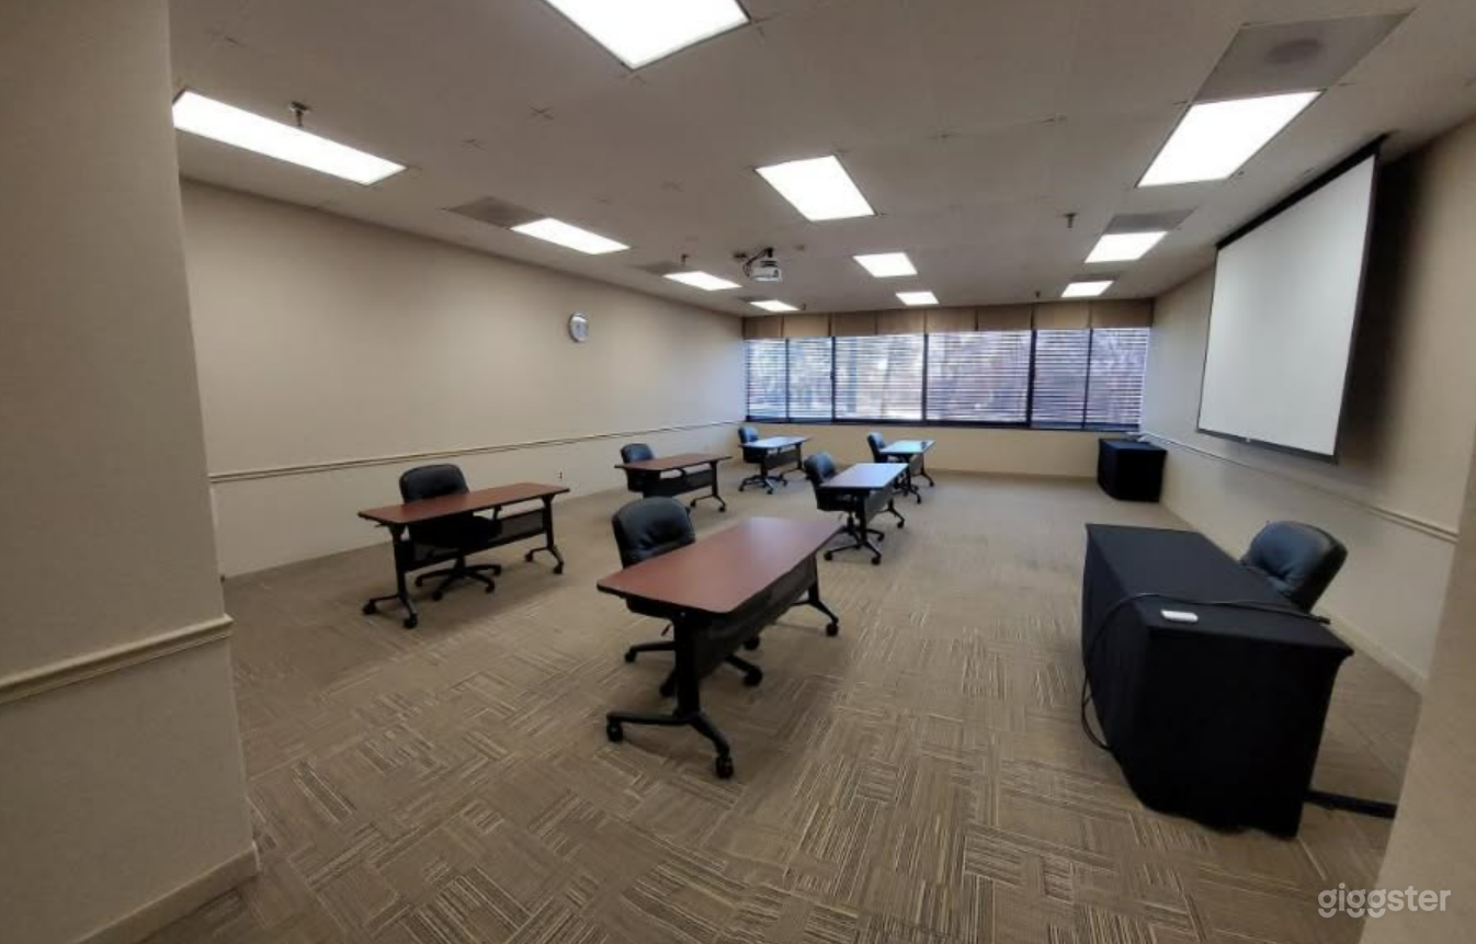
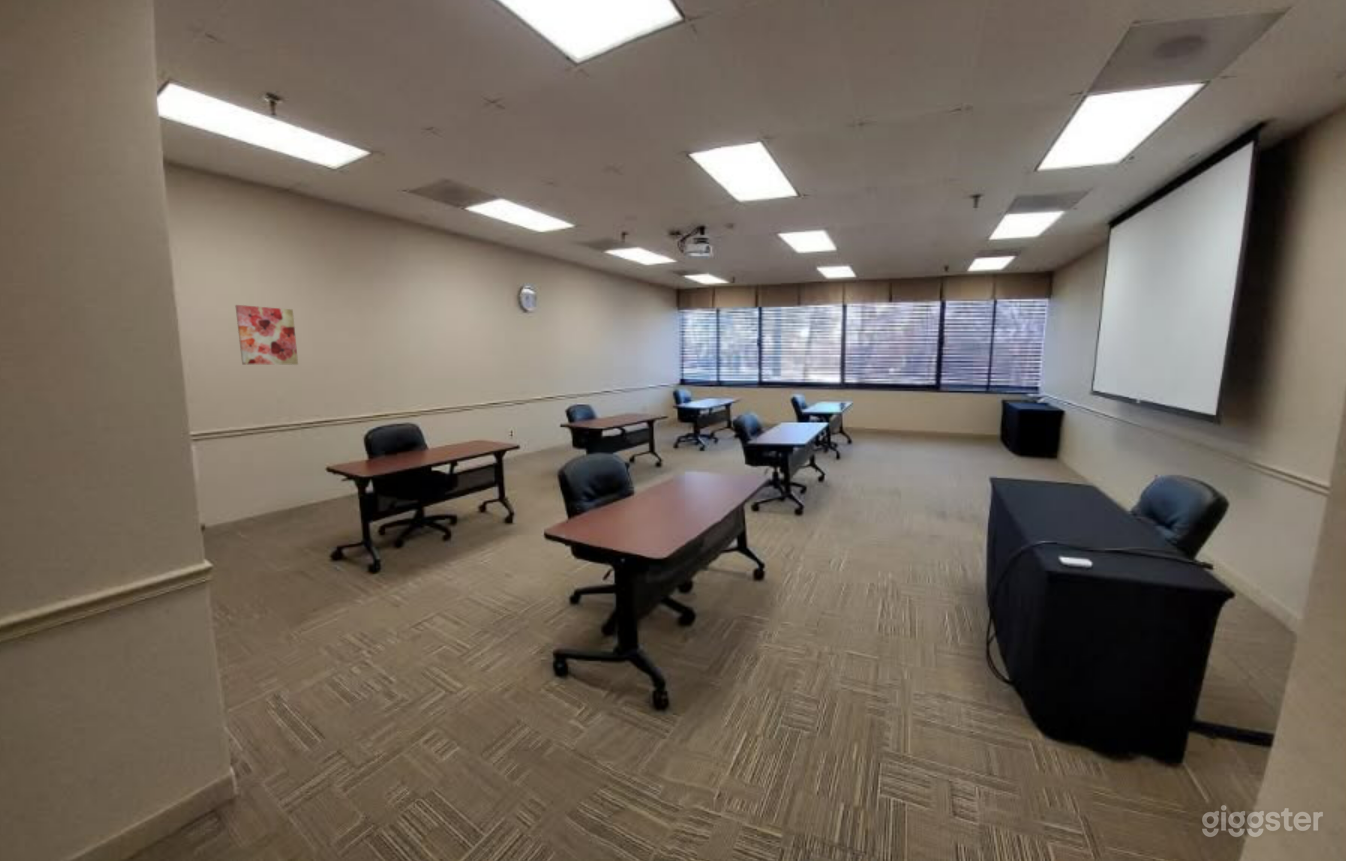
+ wall art [234,304,299,366]
